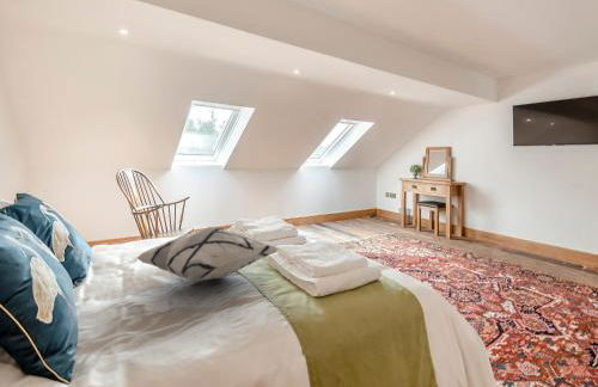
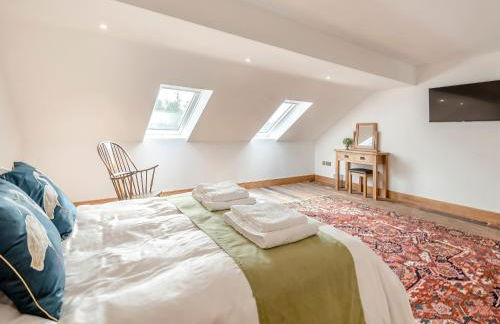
- decorative pillow [135,226,280,282]
